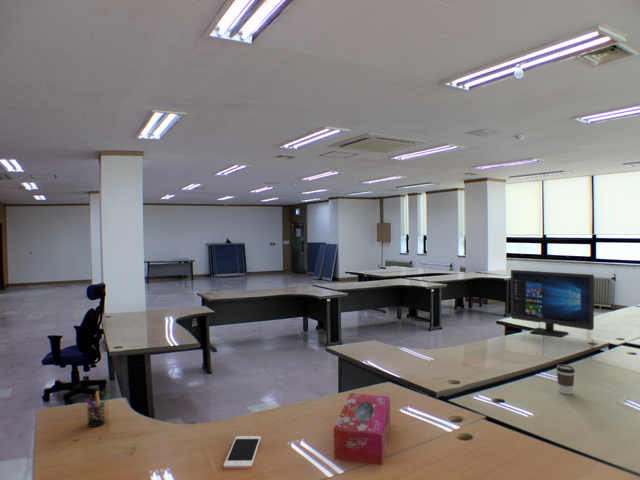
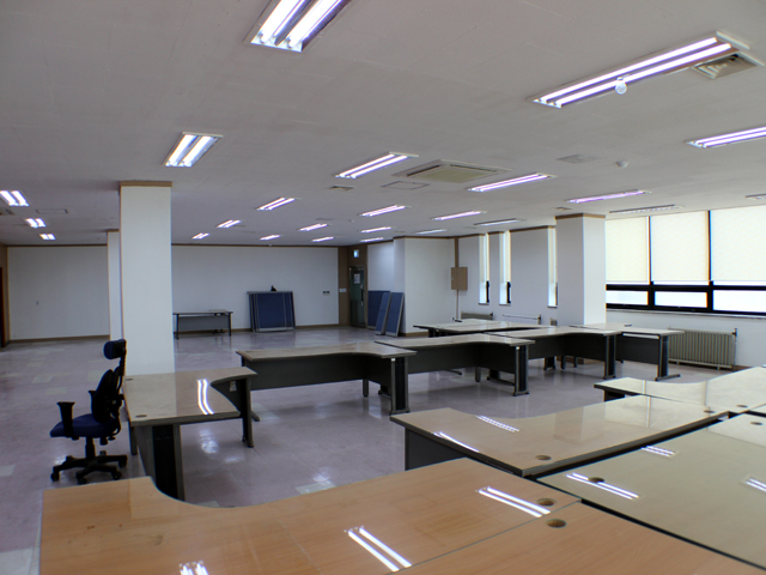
- computer monitor [510,269,595,338]
- coffee cup [555,364,576,395]
- tissue box [333,392,391,466]
- pen holder [84,390,110,428]
- cell phone [223,435,262,469]
